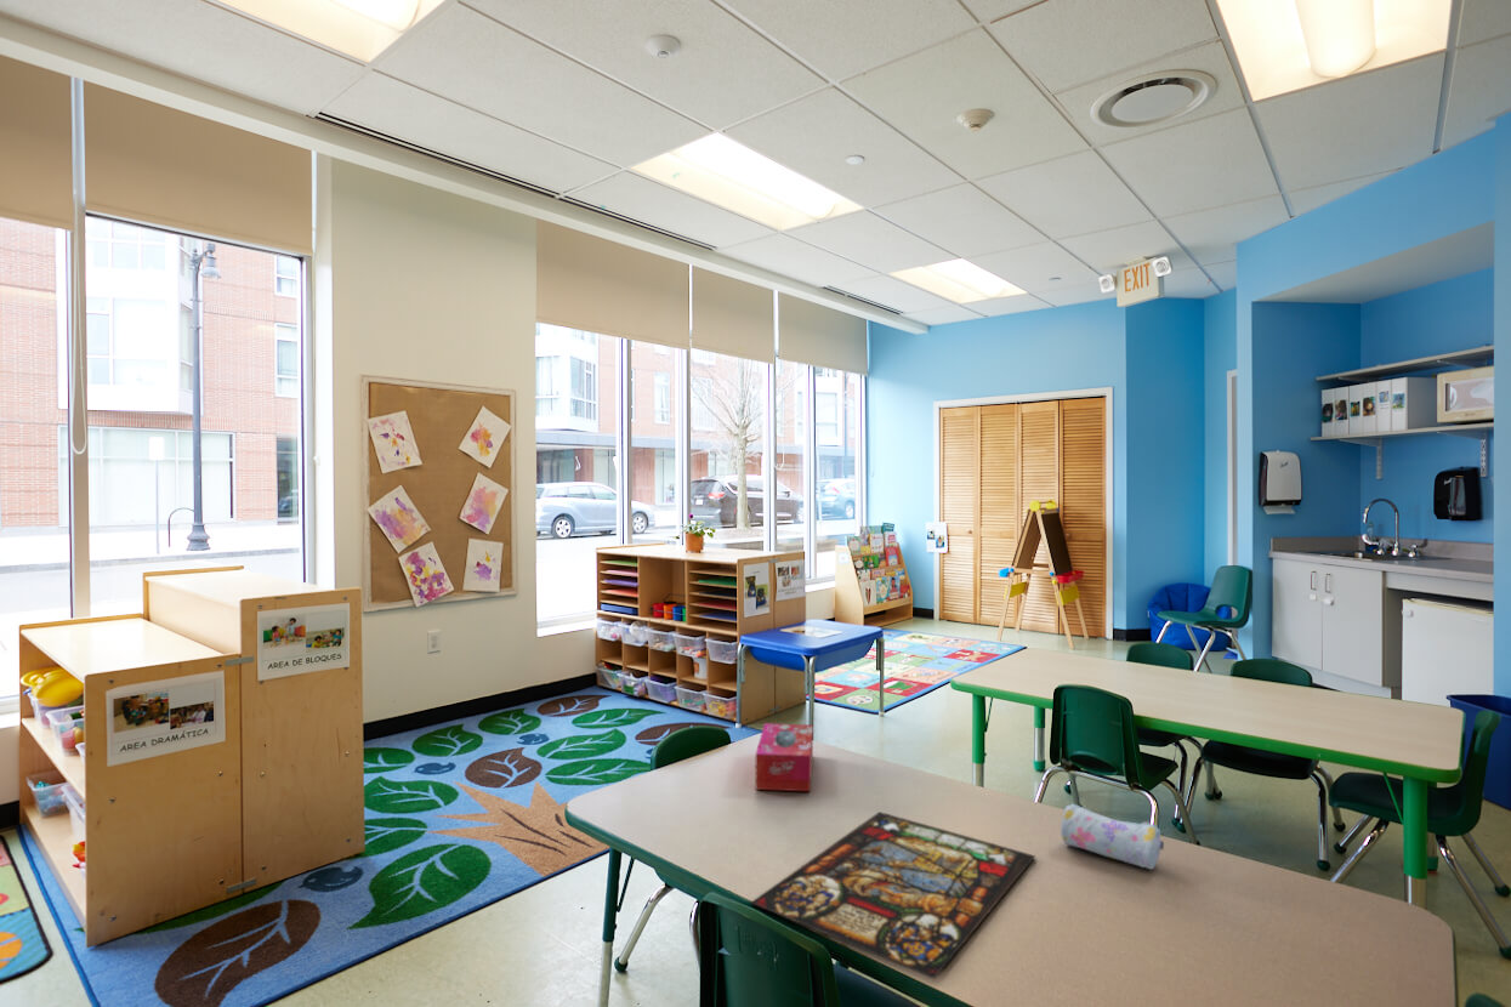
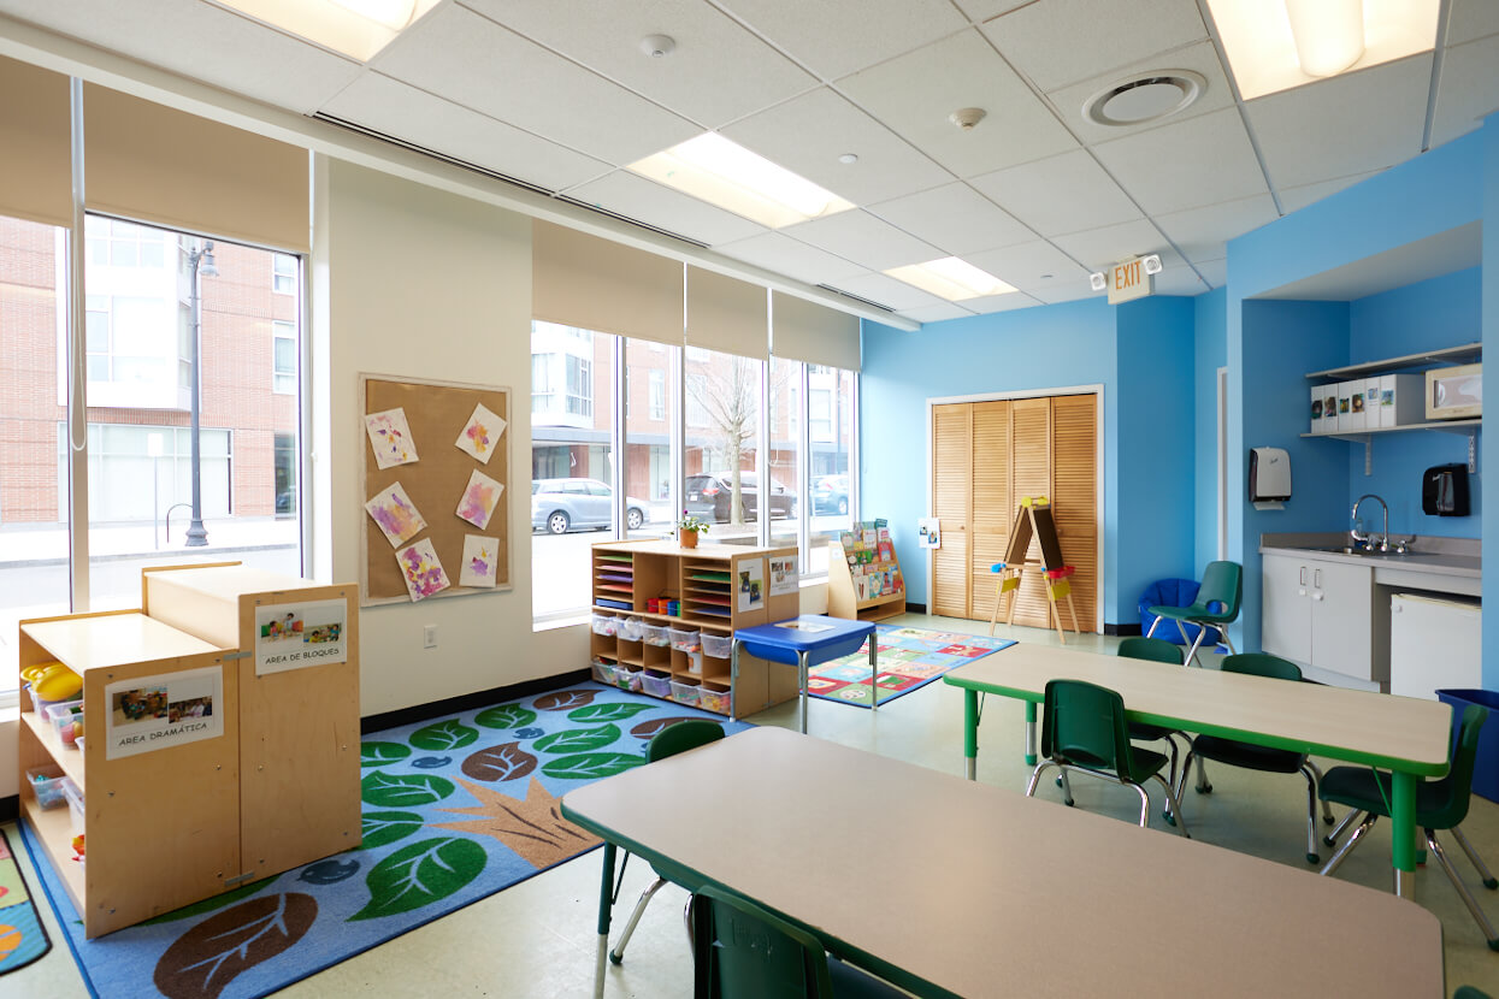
- tissue box [755,722,814,792]
- pencil case [1060,803,1165,871]
- stained glass panel [750,810,1036,980]
